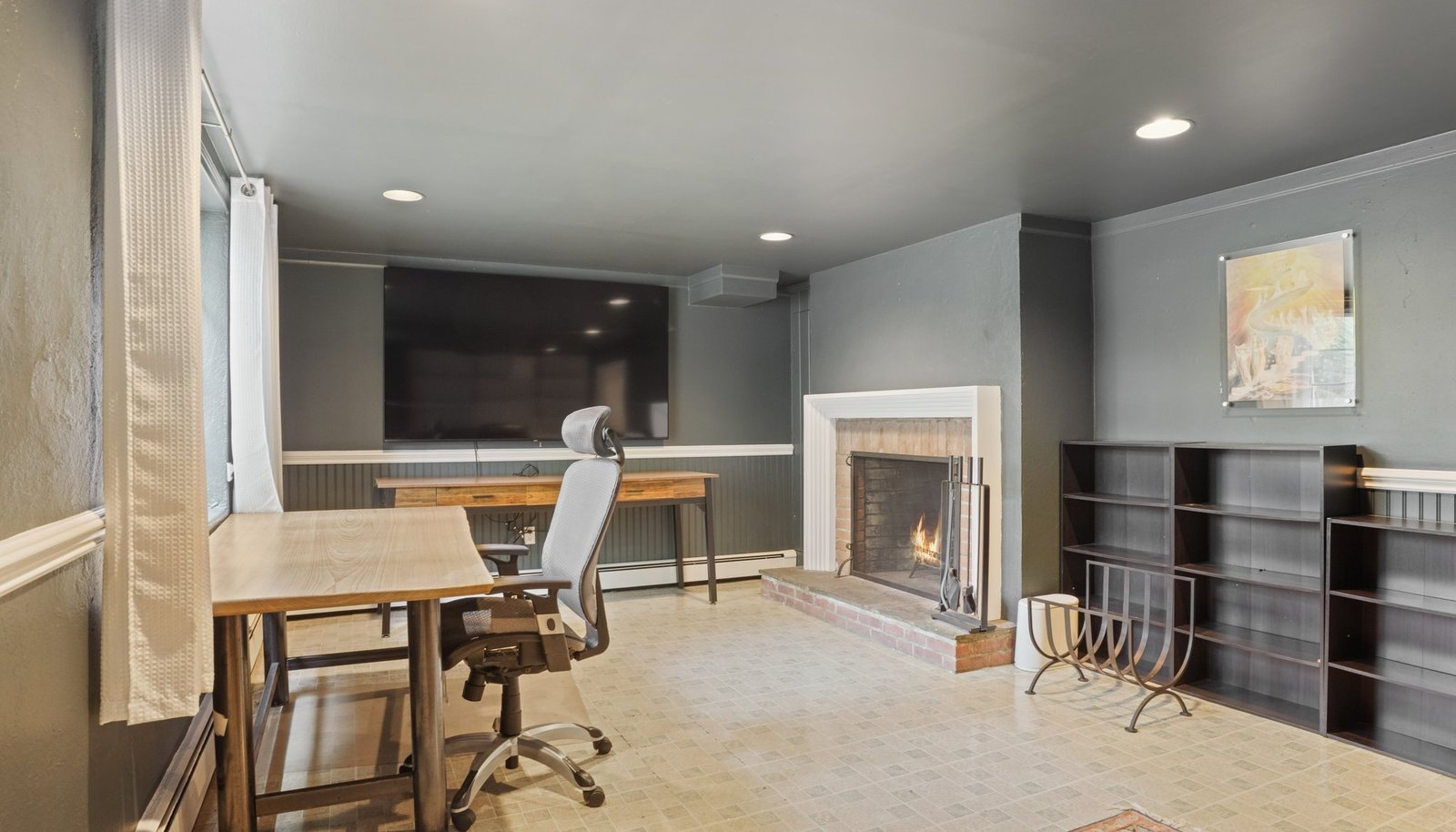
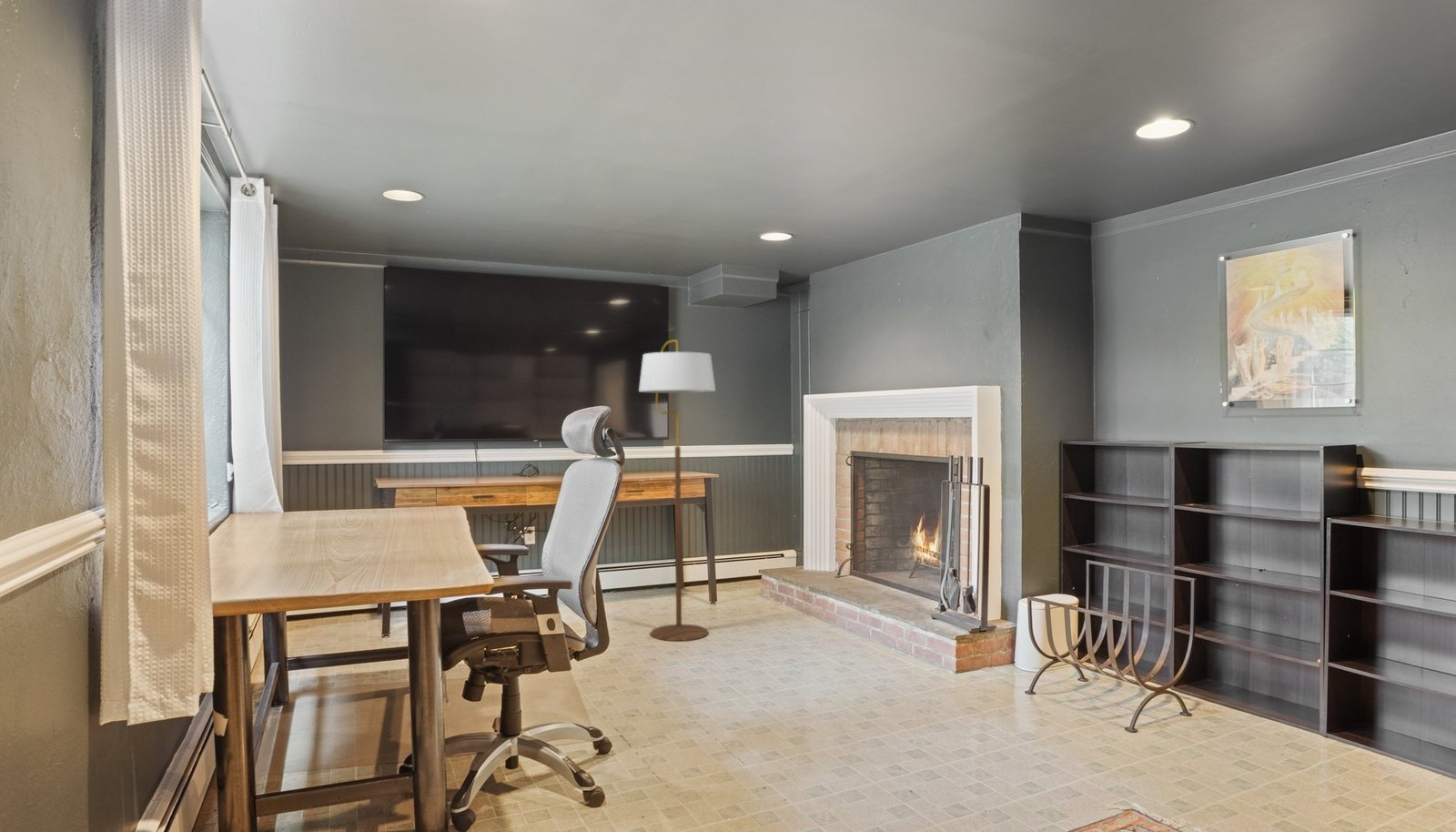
+ floor lamp [638,339,716,642]
